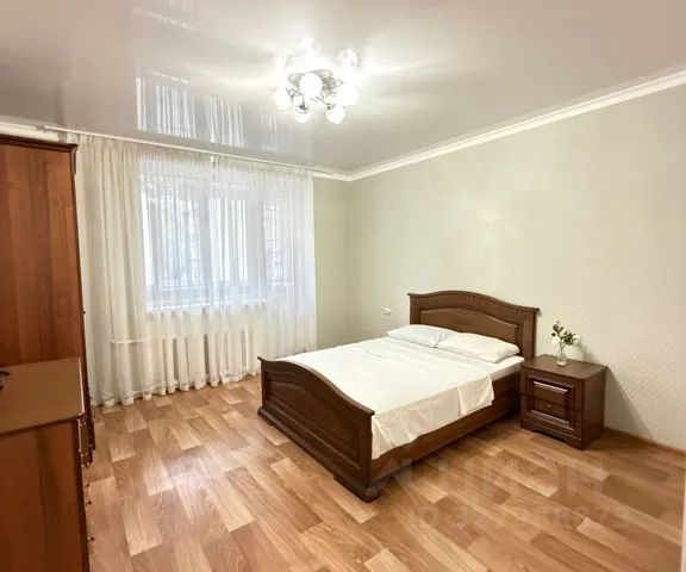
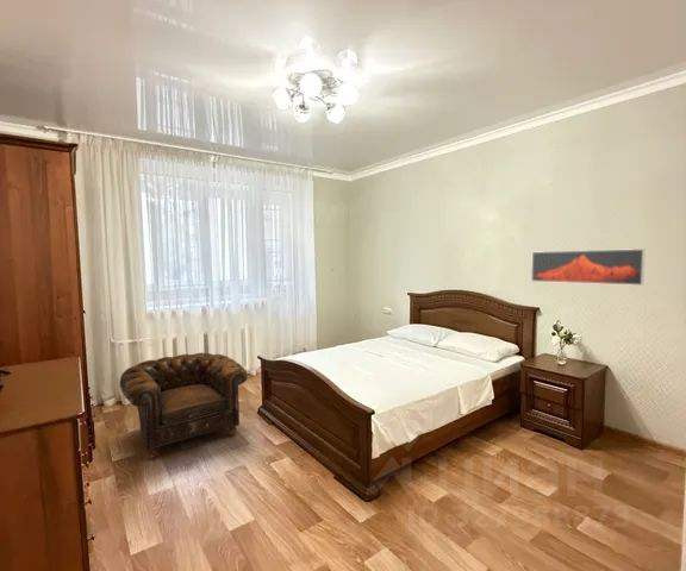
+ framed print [530,247,646,287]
+ armchair [118,352,249,460]
